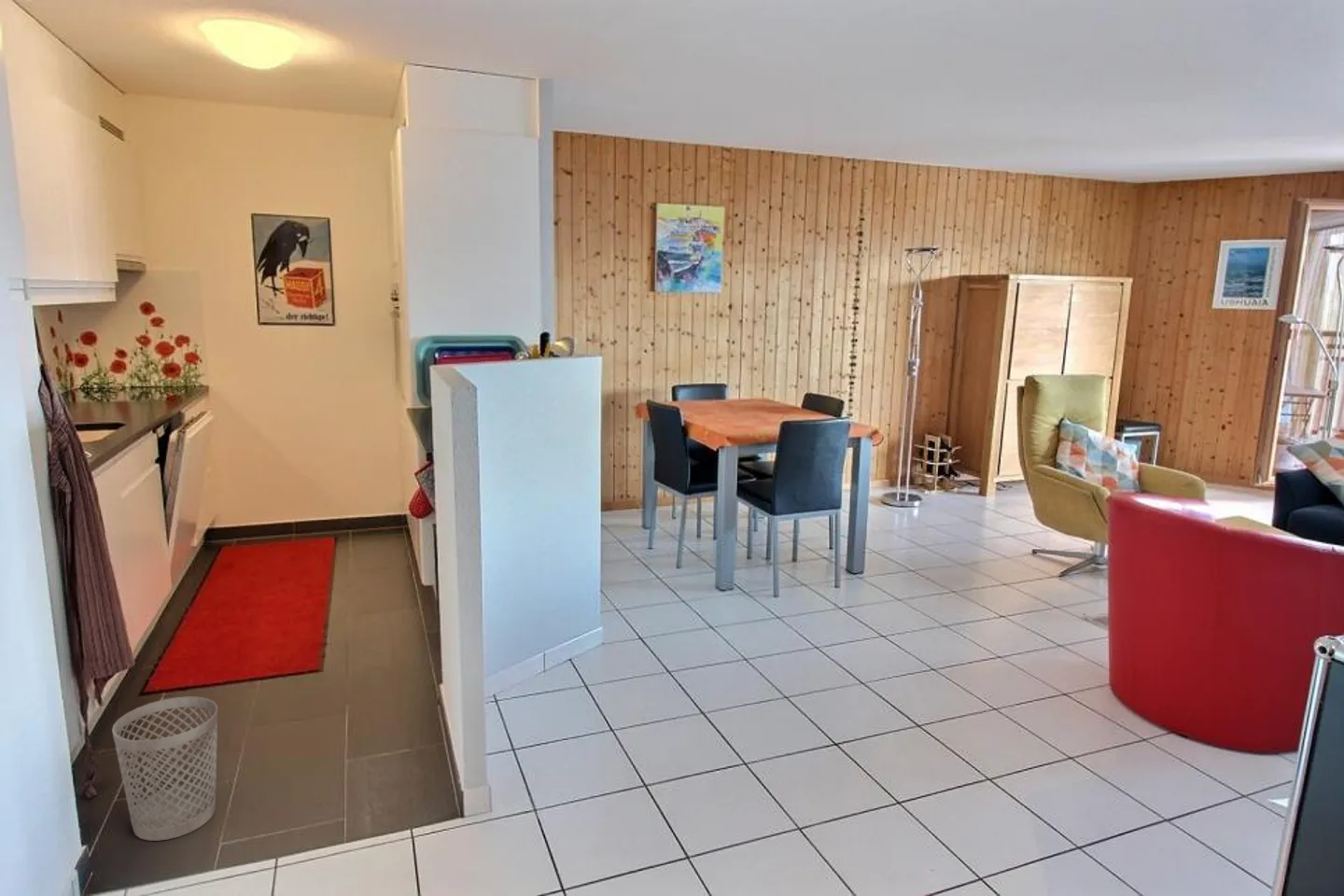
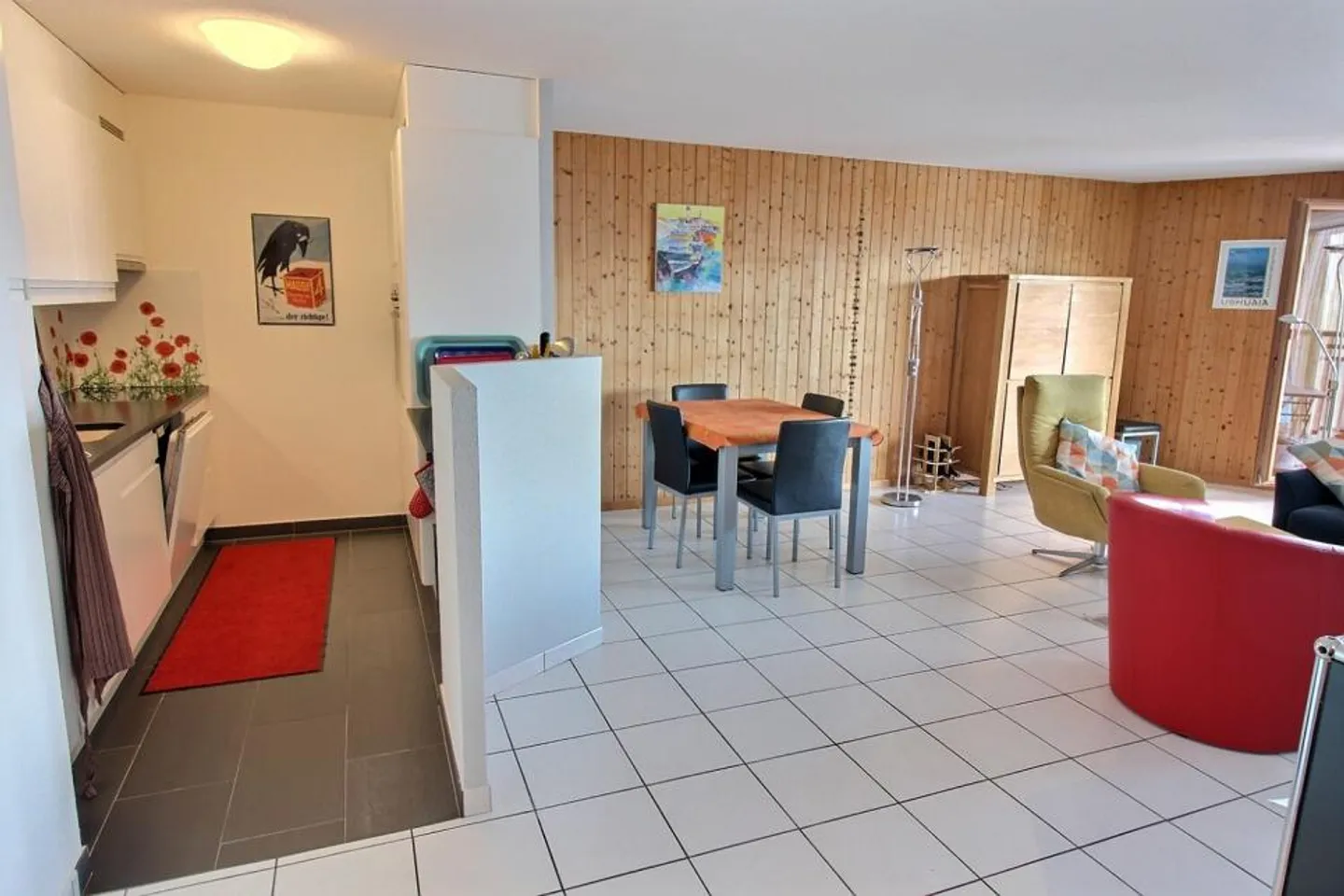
- wastebasket [111,695,218,842]
